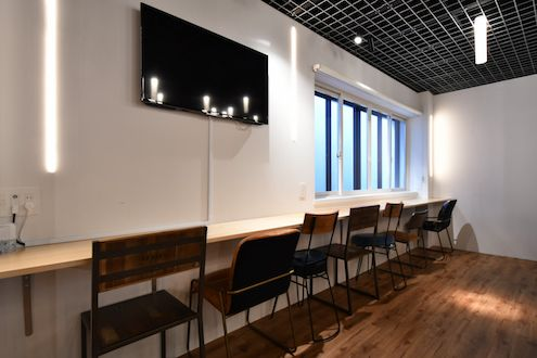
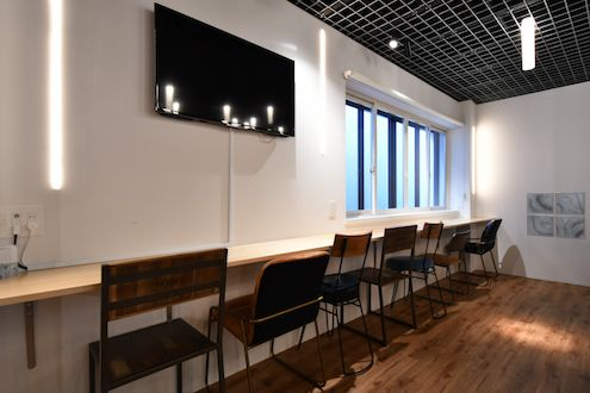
+ wall art [526,191,586,241]
